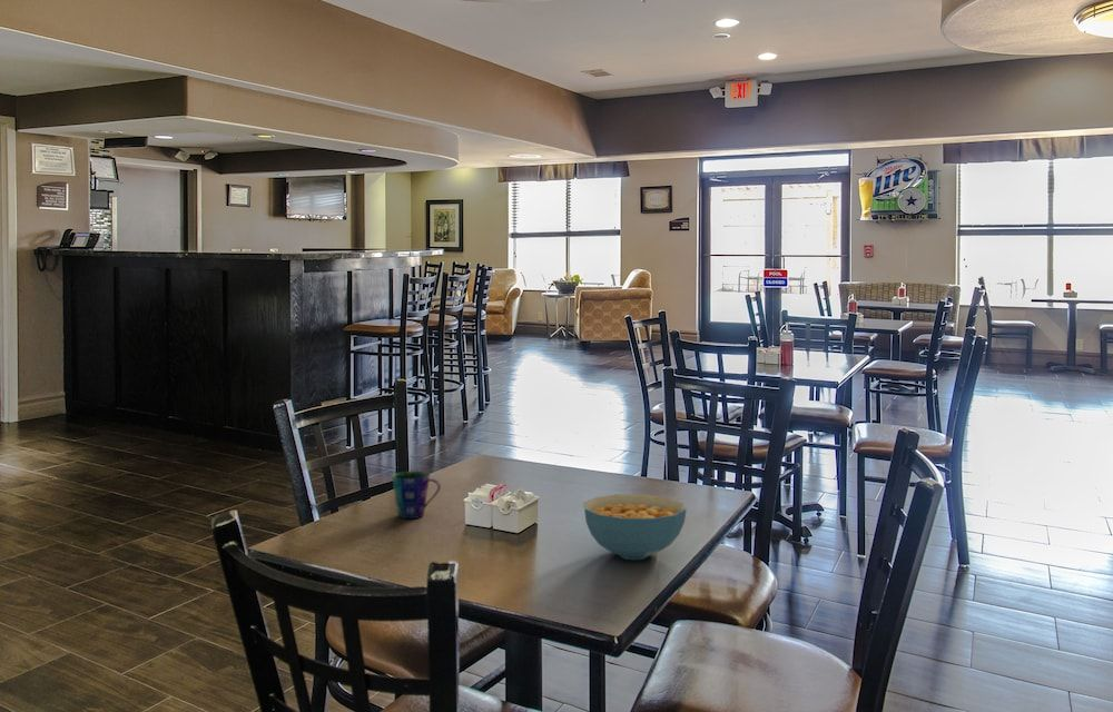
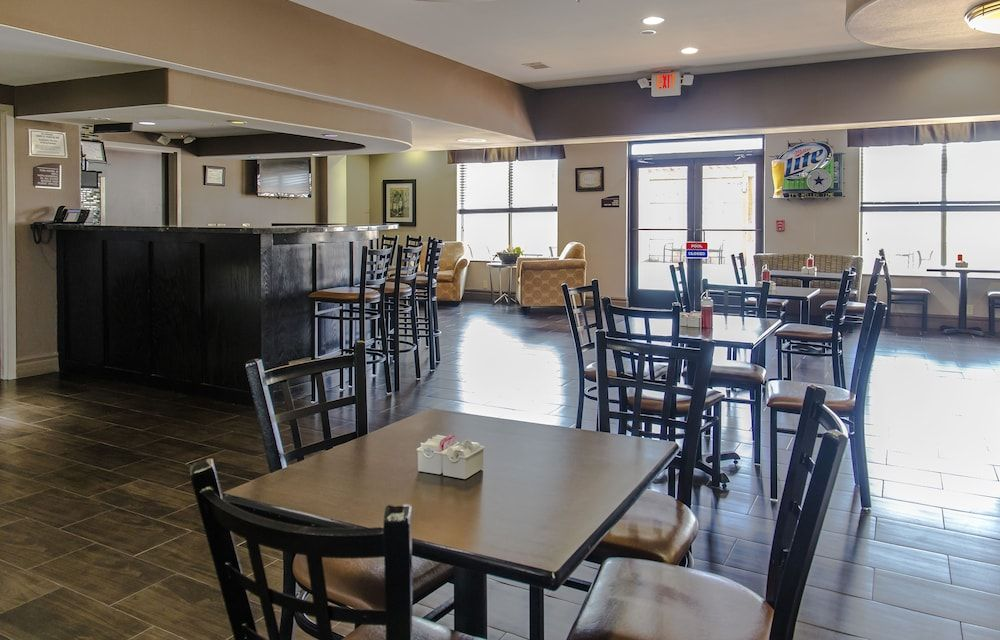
- cereal bowl [583,493,688,561]
- cup [391,471,442,520]
